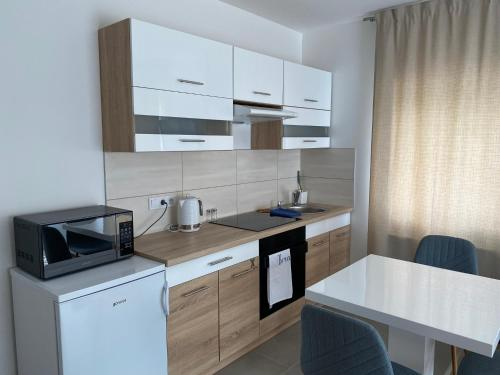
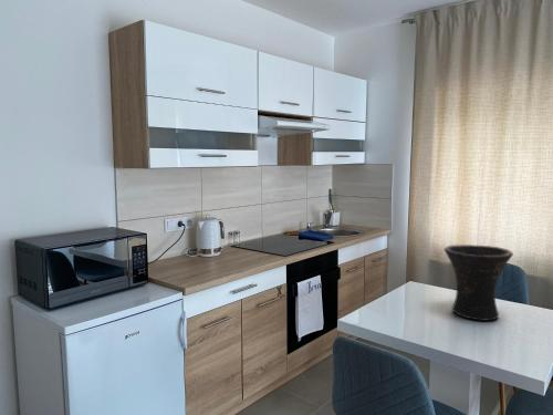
+ vase [444,243,514,322]
